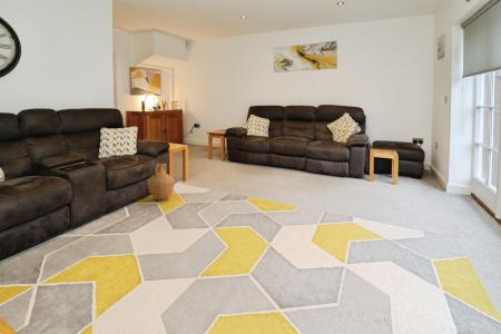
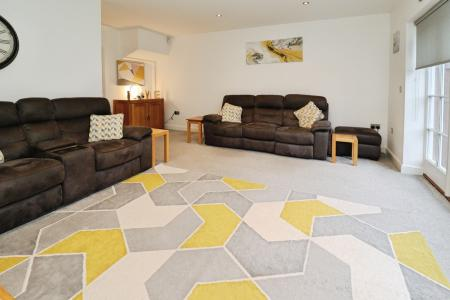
- vase [146,163,176,202]
